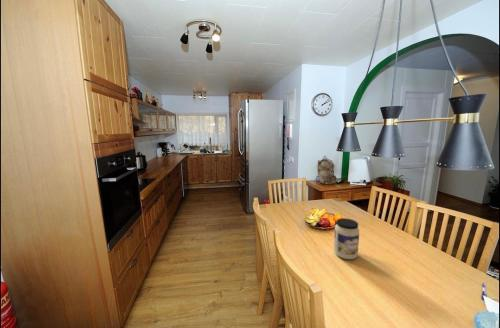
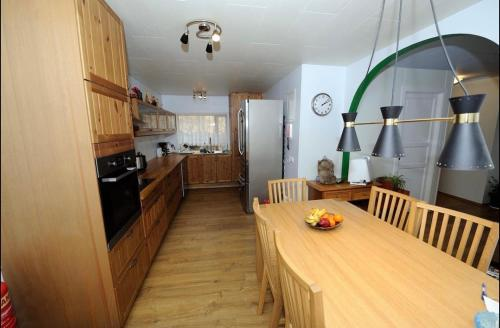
- jar [333,217,360,260]
